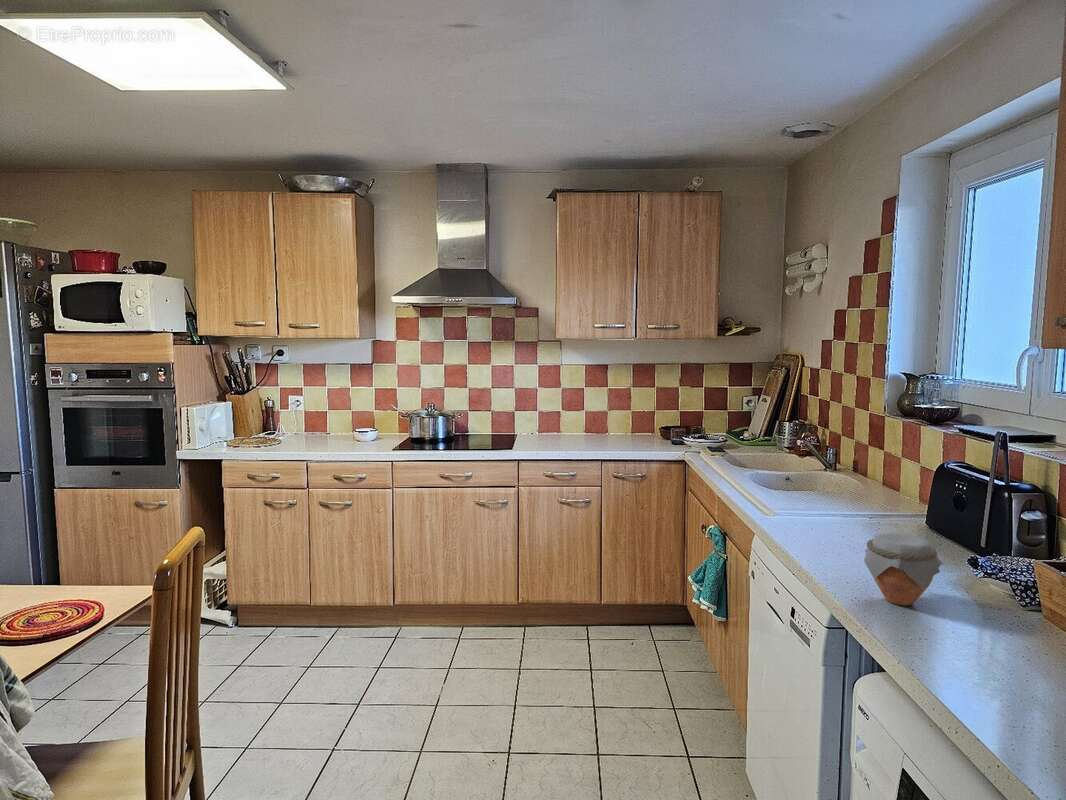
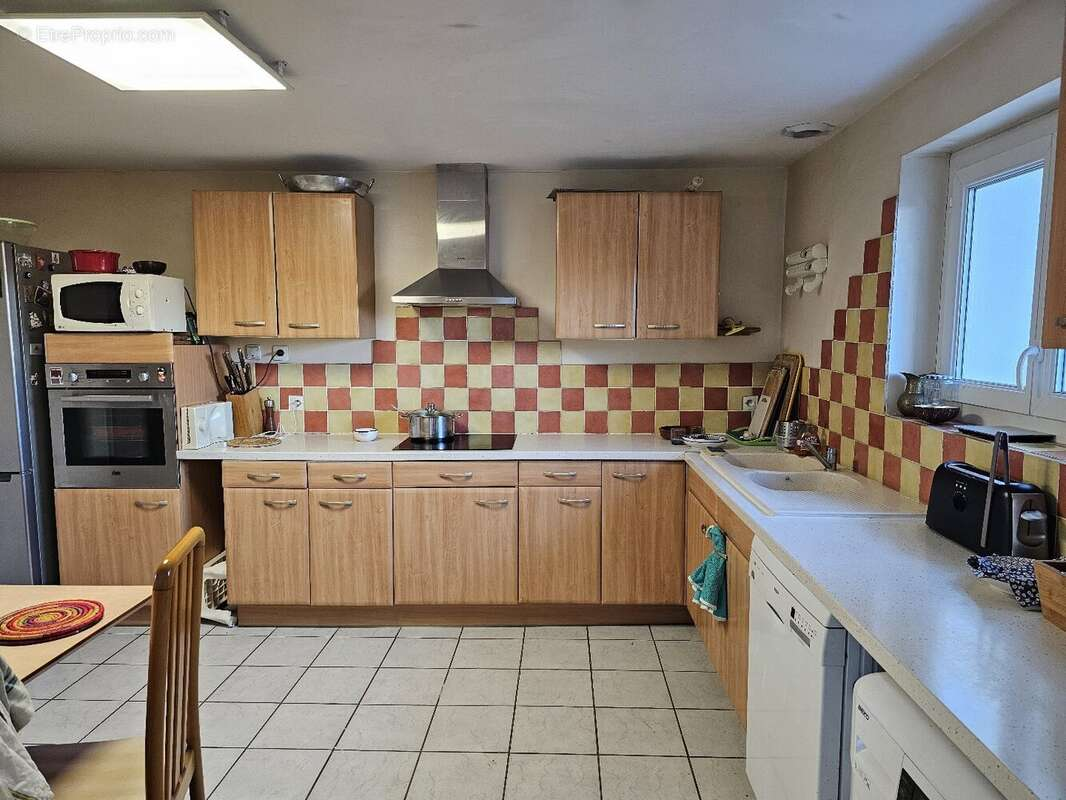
- jar [863,531,944,607]
